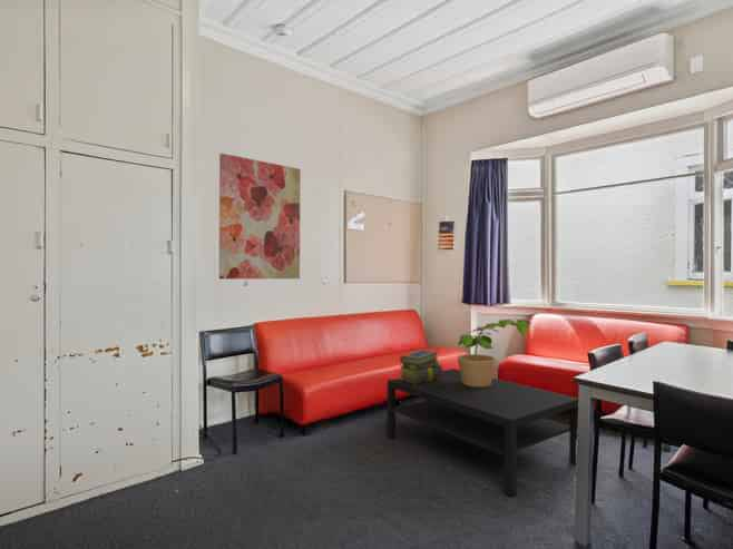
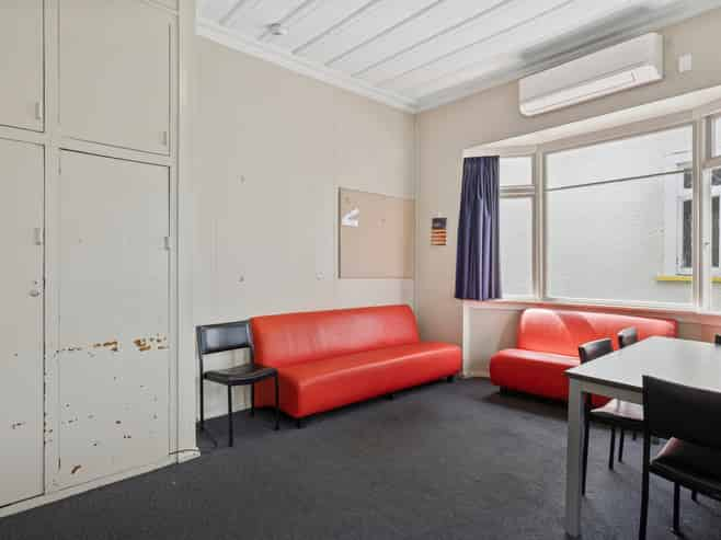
- wall art [218,153,302,281]
- coffee table [385,367,579,498]
- stack of books [399,349,443,384]
- potted plant [457,318,531,386]
